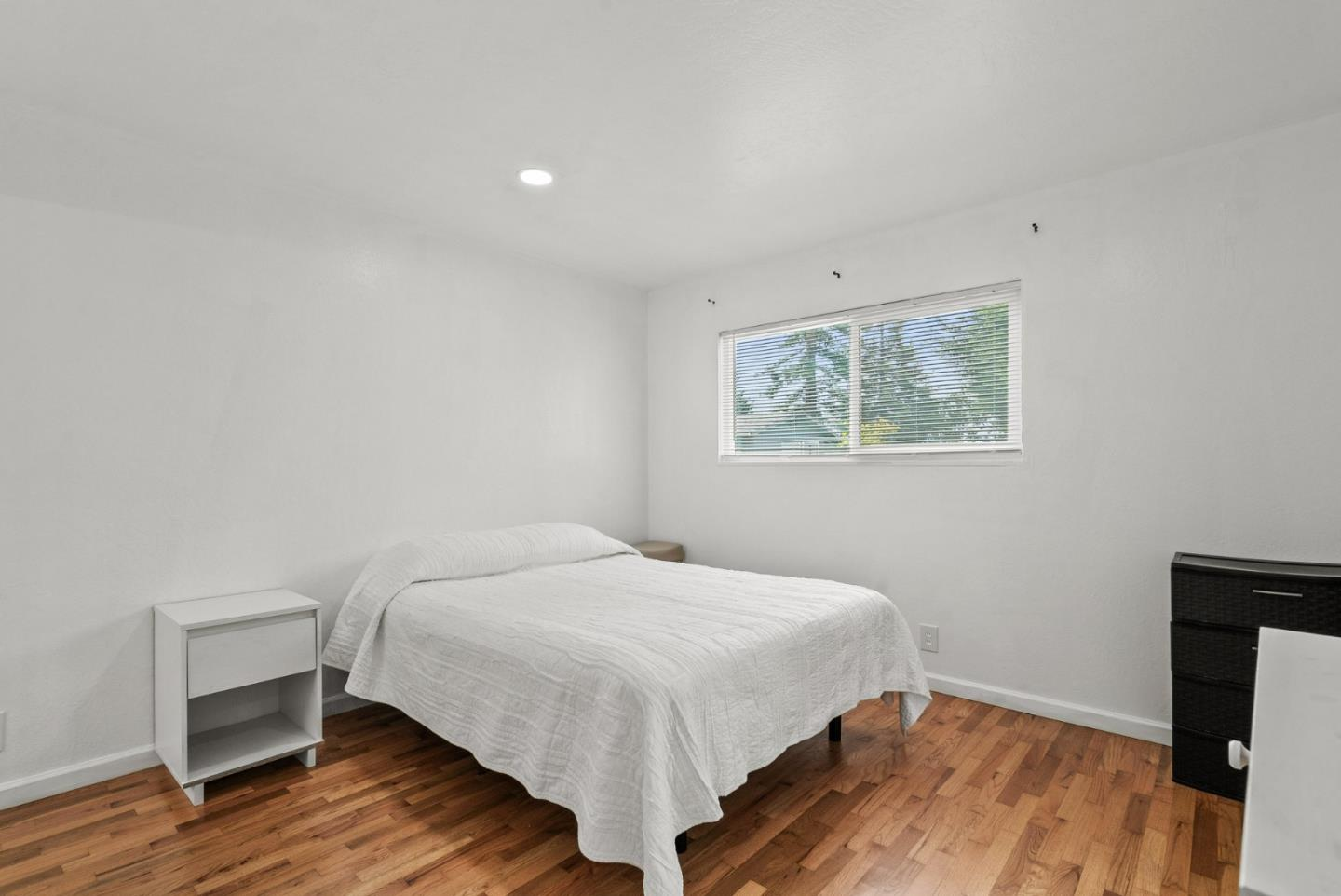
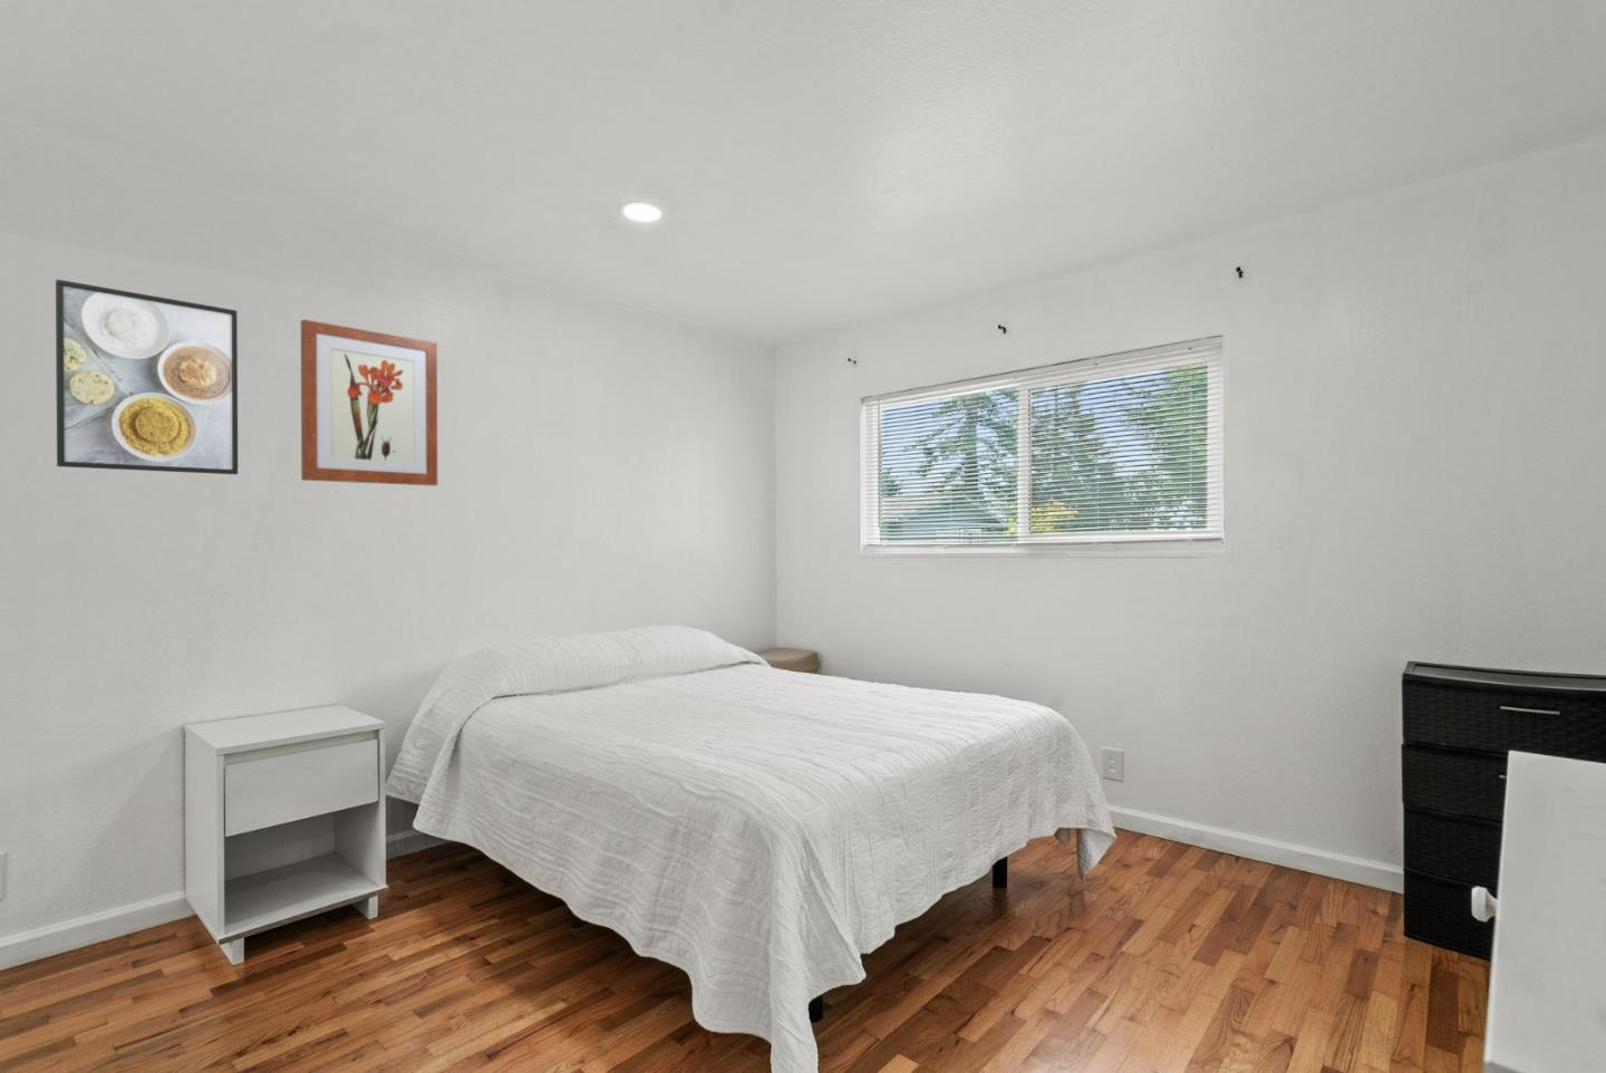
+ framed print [55,279,238,475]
+ wall art [301,317,438,486]
